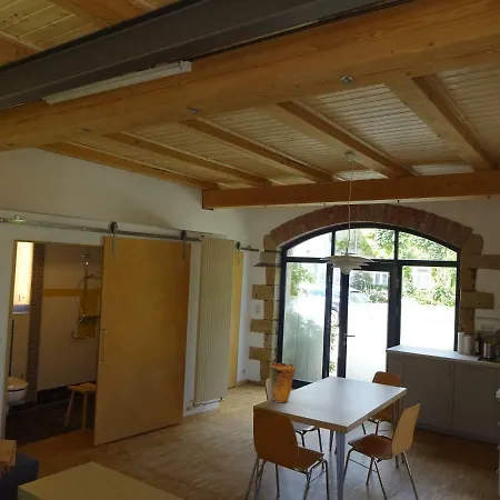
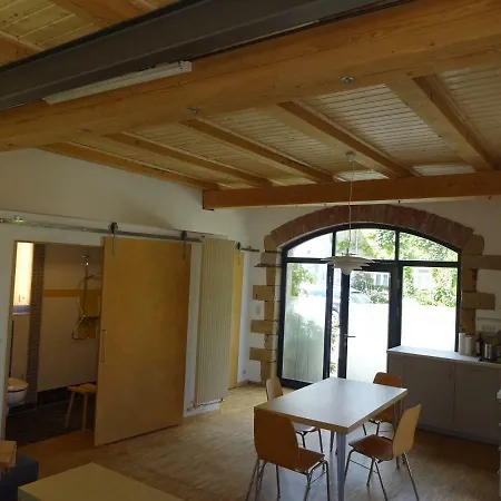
- vase [269,362,297,403]
